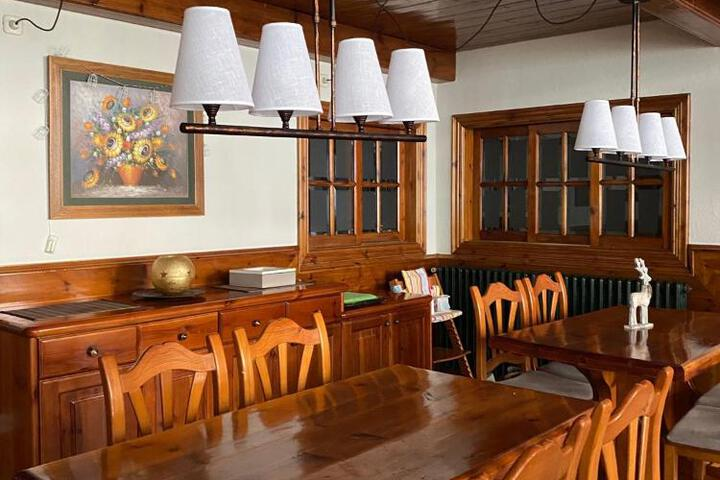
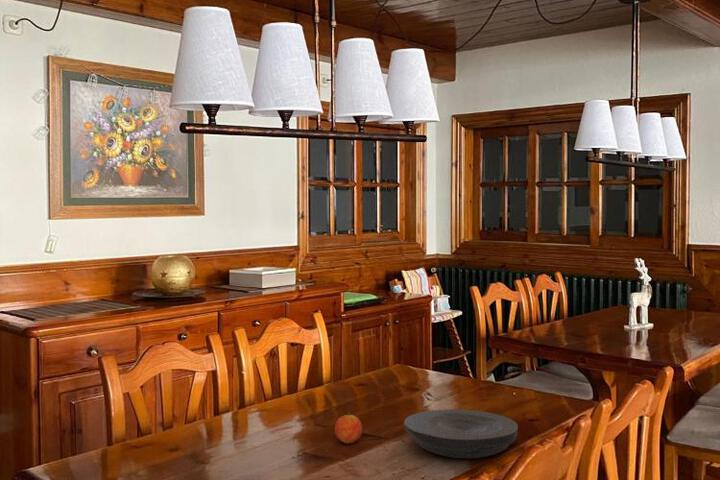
+ fruit [334,410,363,445]
+ plate [403,408,519,459]
